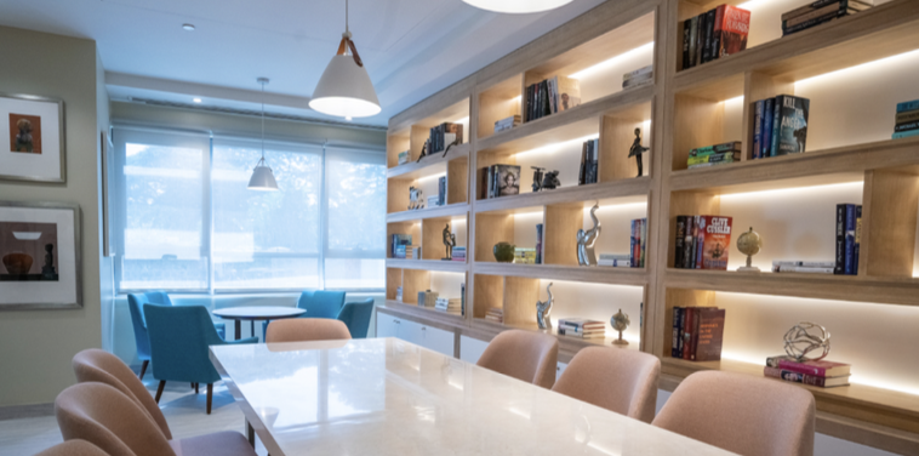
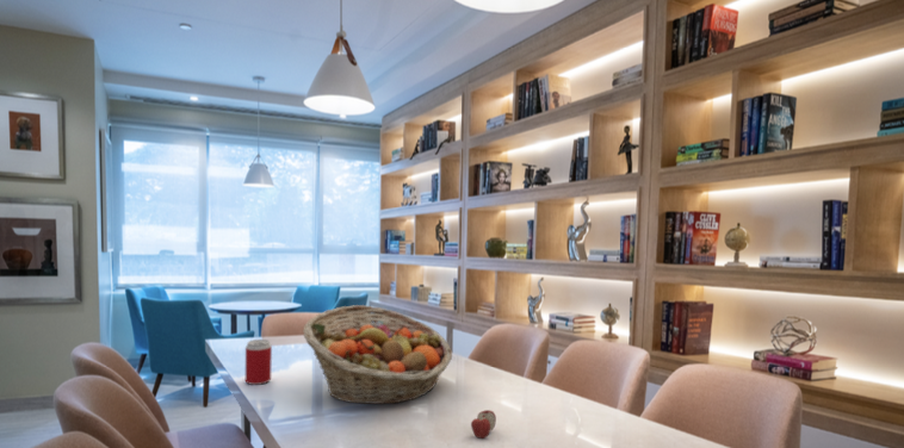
+ apple [470,409,497,440]
+ beverage can [244,338,273,386]
+ fruit basket [302,304,453,405]
